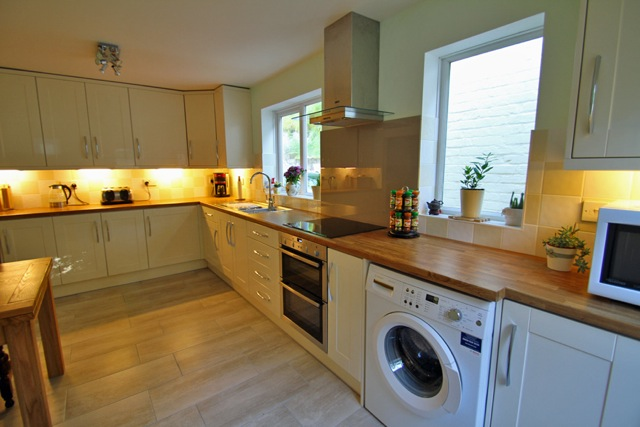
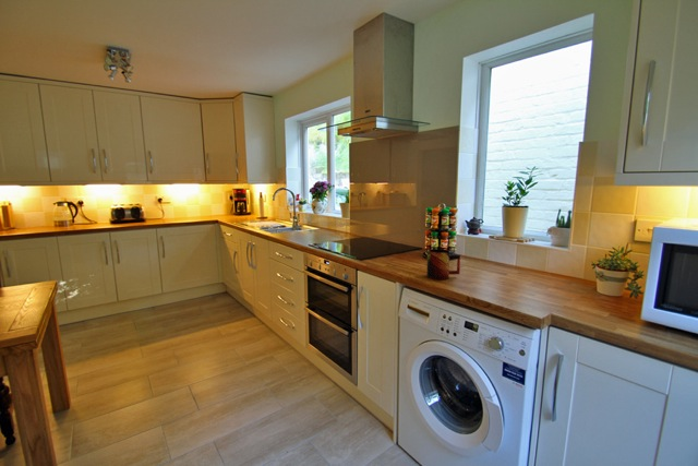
+ mug [425,248,461,280]
